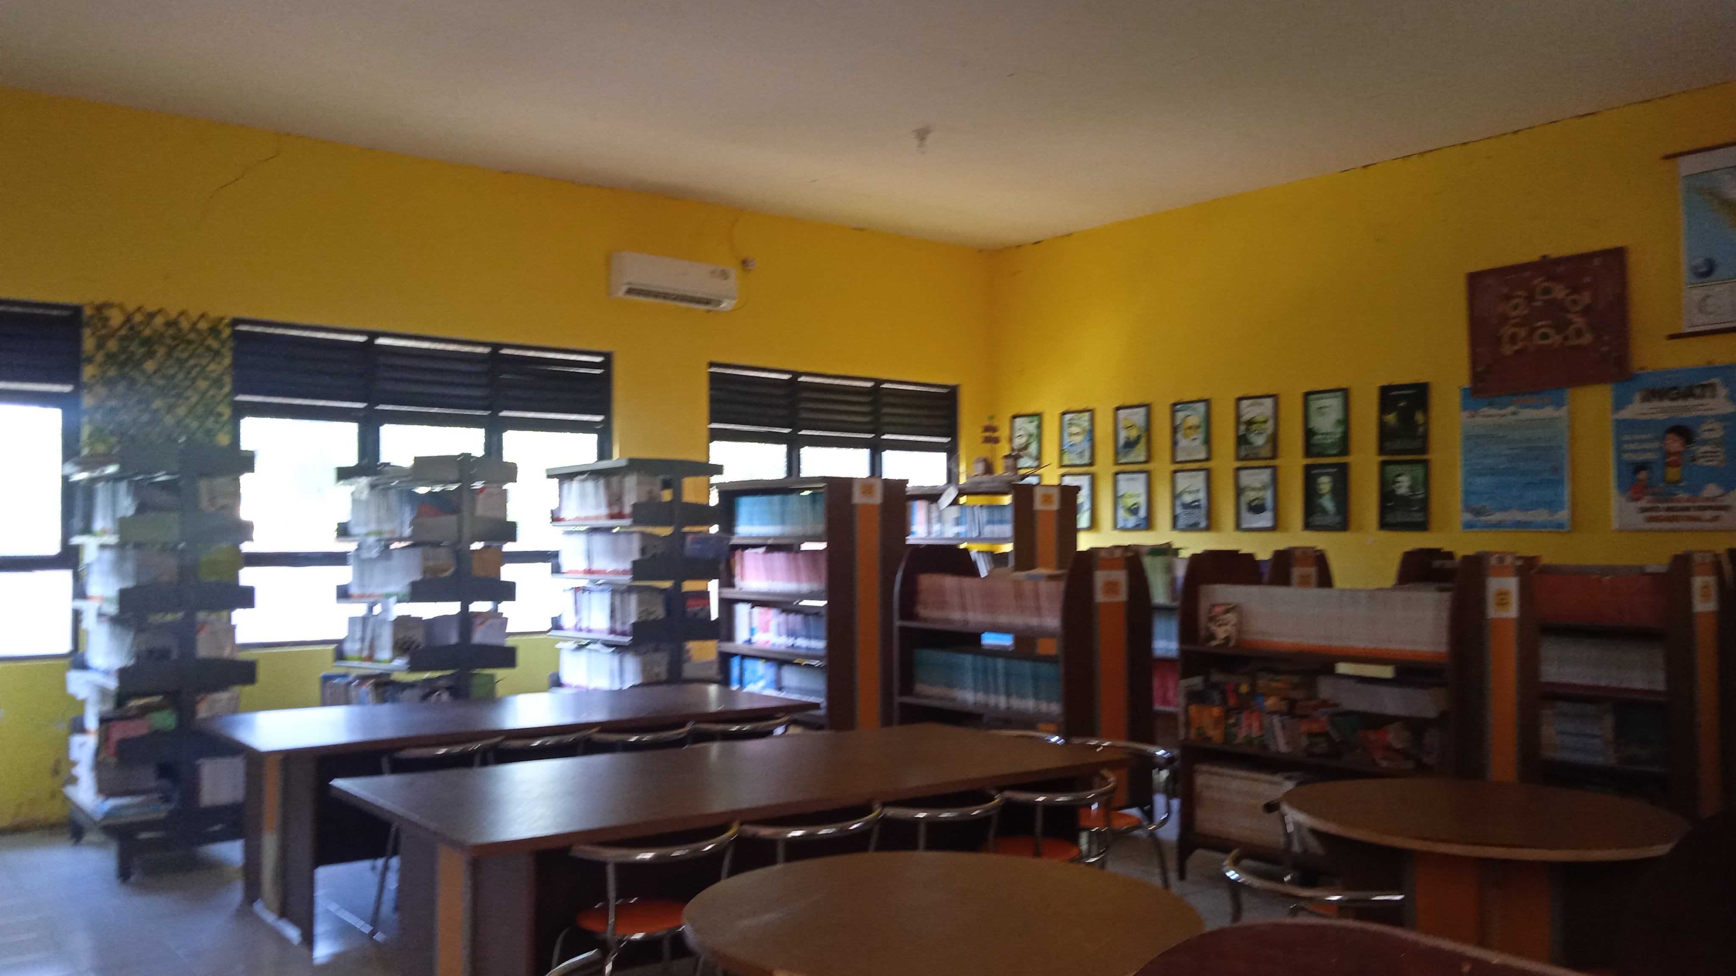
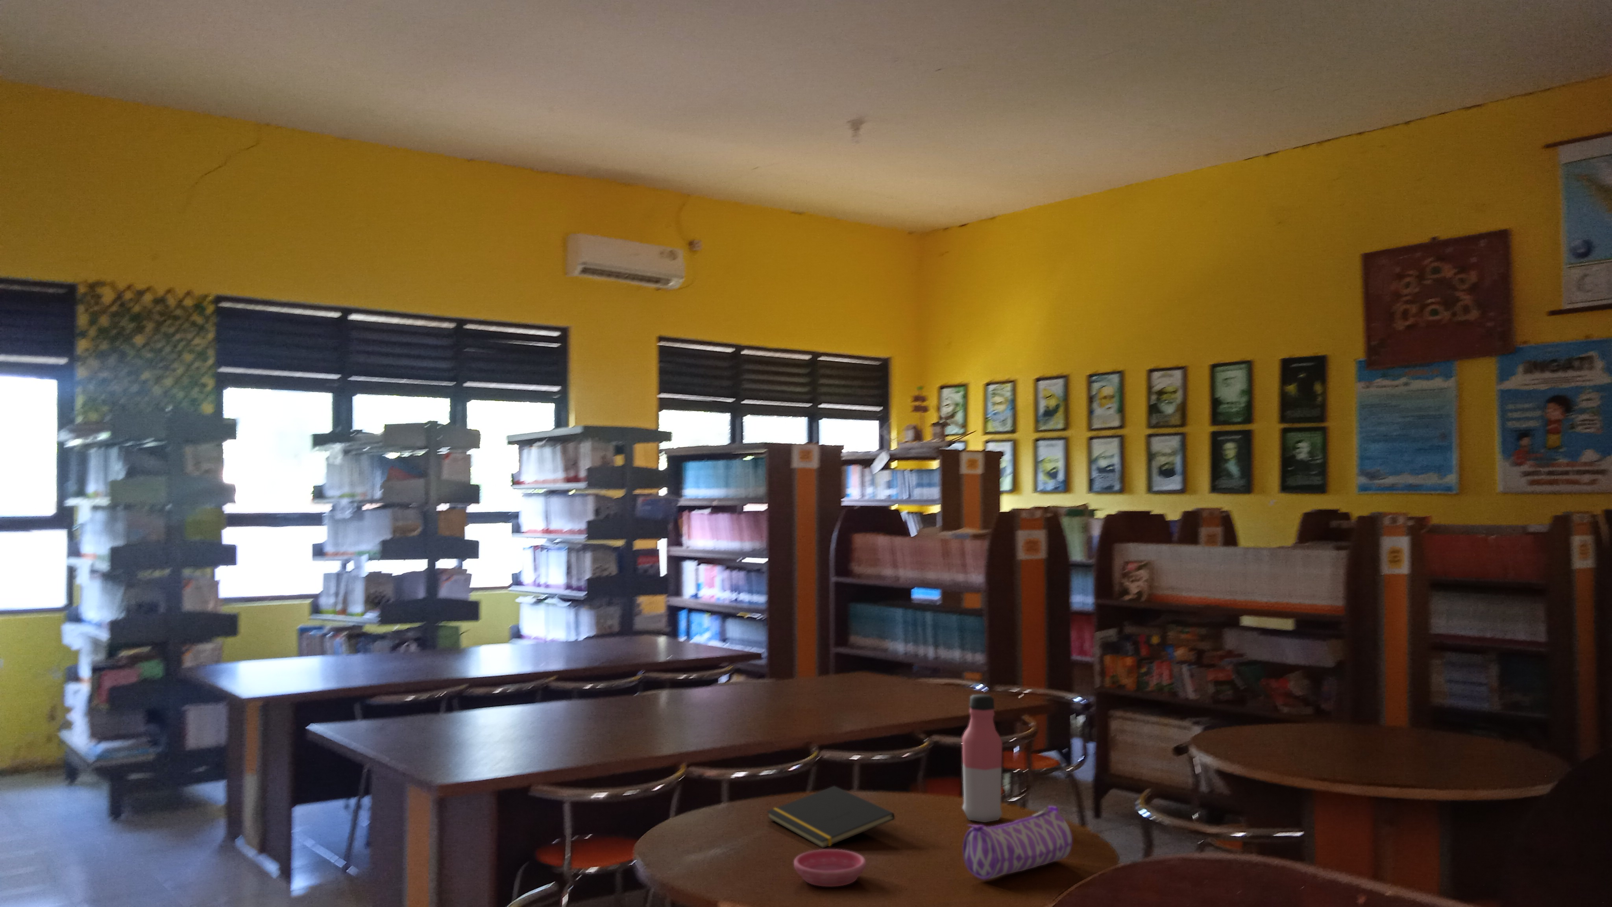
+ saucer [794,848,866,887]
+ water bottle [962,693,1003,823]
+ pencil case [962,805,1073,880]
+ notepad [766,786,896,848]
